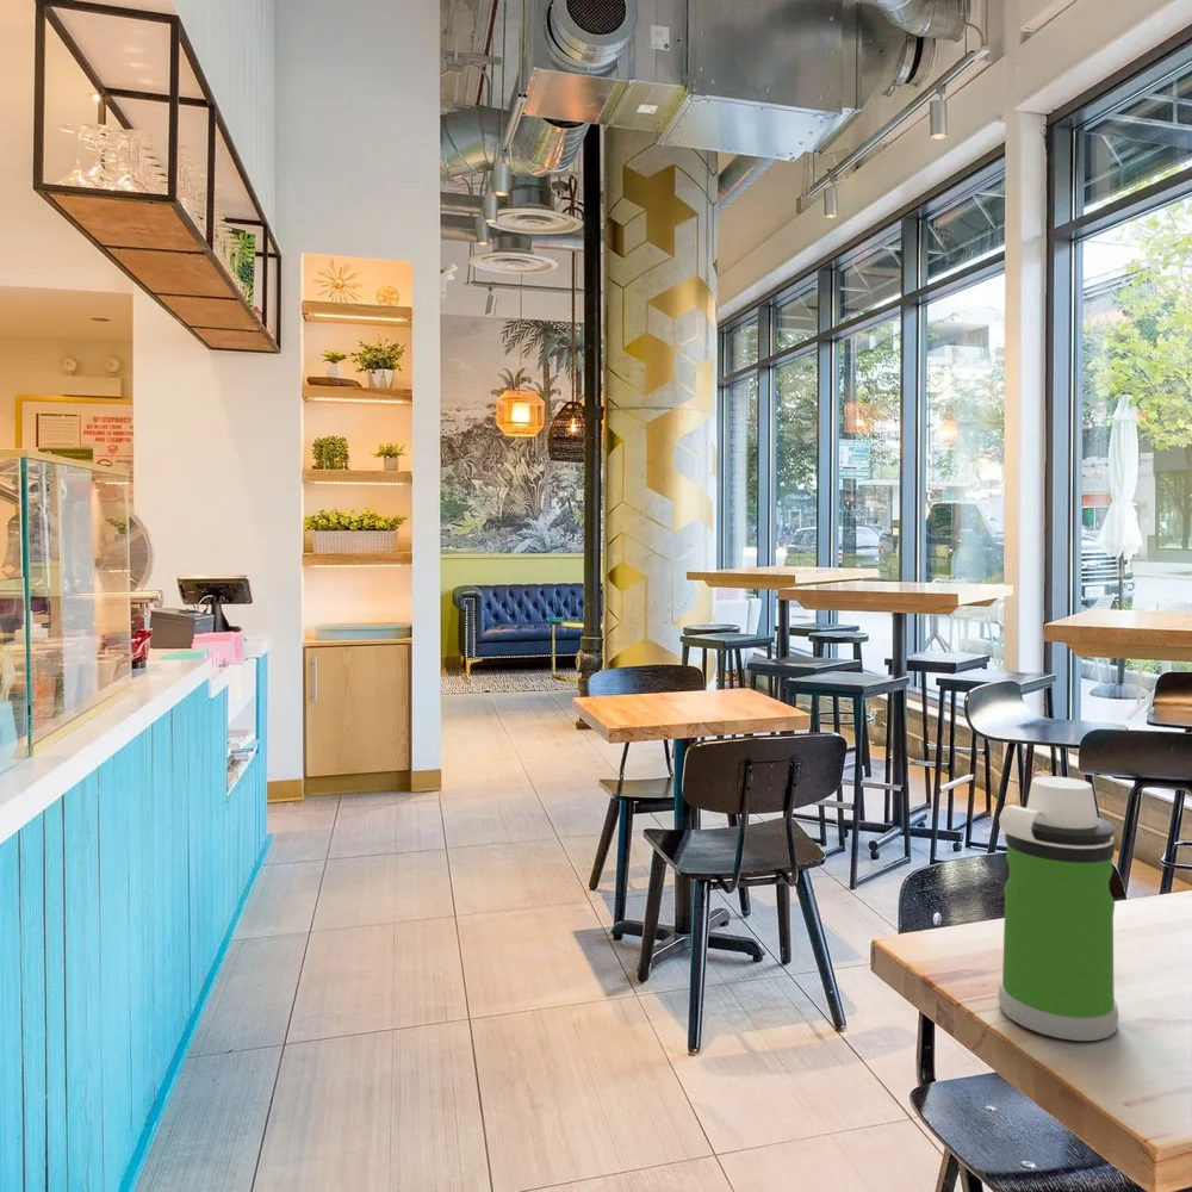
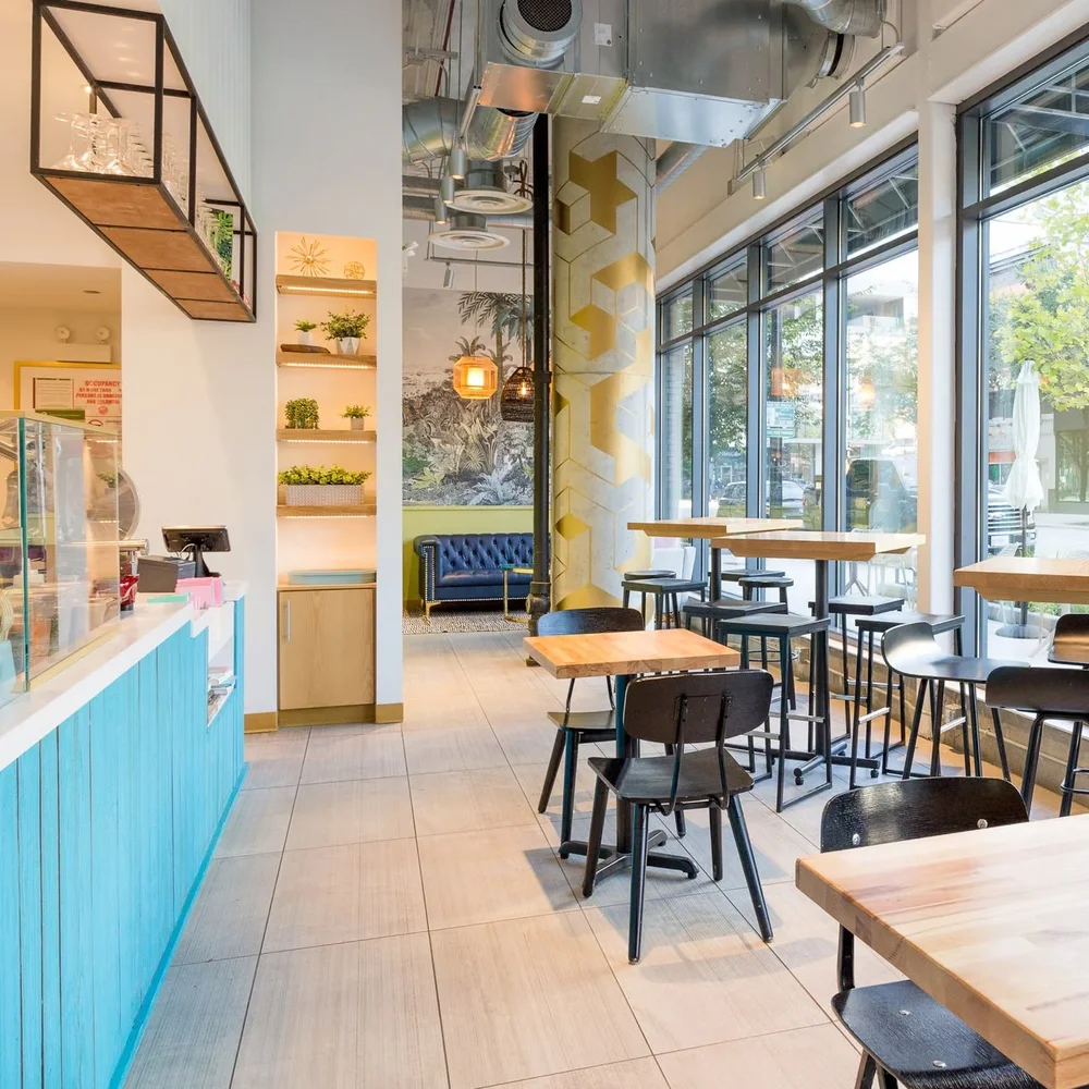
- water bottle [997,775,1120,1042]
